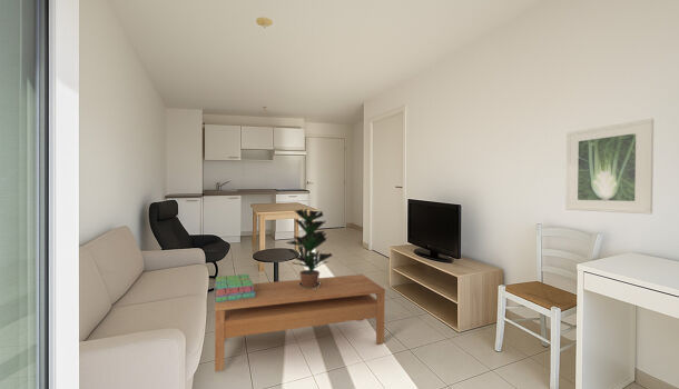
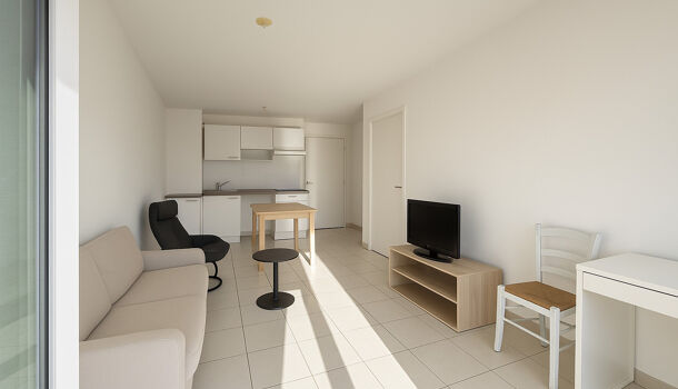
- stack of books [213,273,256,303]
- coffee table [214,273,386,372]
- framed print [564,118,655,216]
- potted plant [285,208,334,289]
